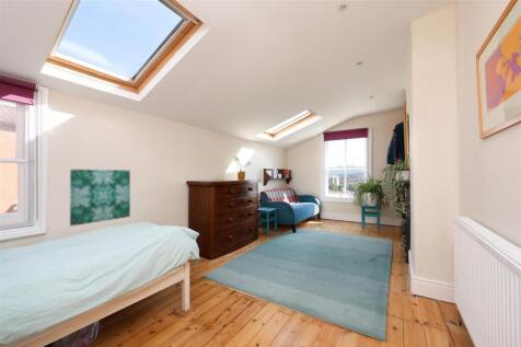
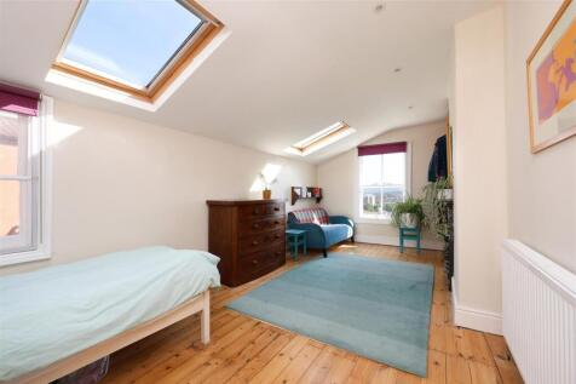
- wall art [69,169,131,227]
